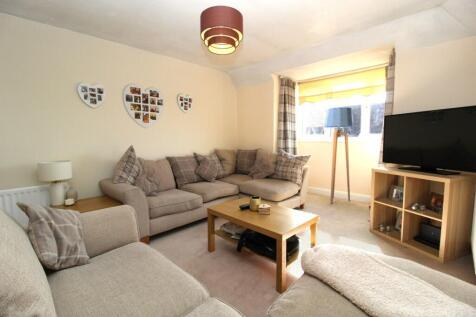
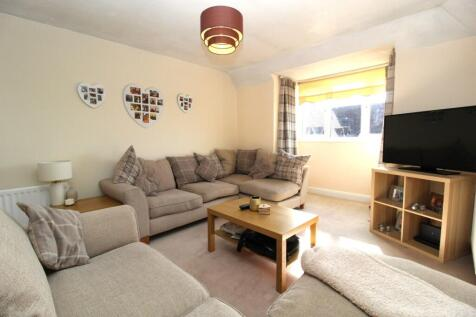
- floor lamp [323,107,355,204]
